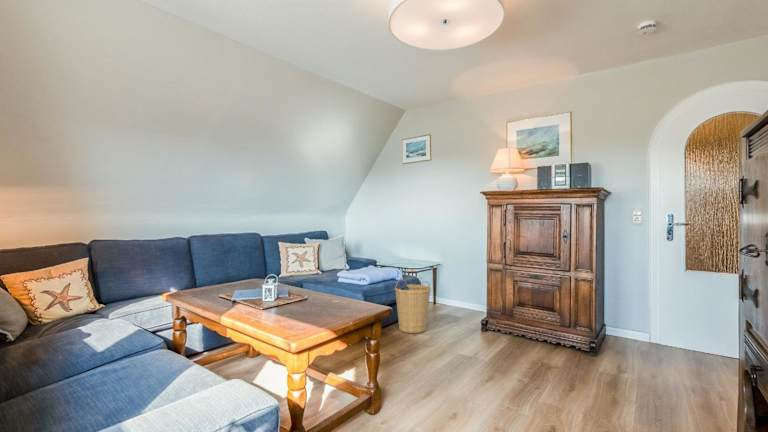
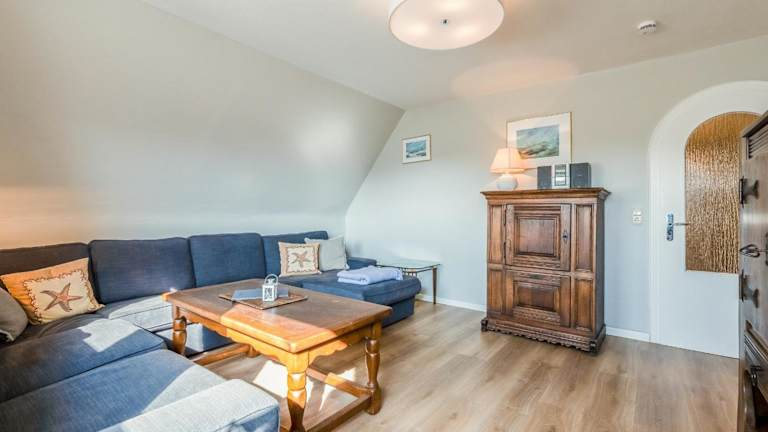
- basket [394,277,432,334]
